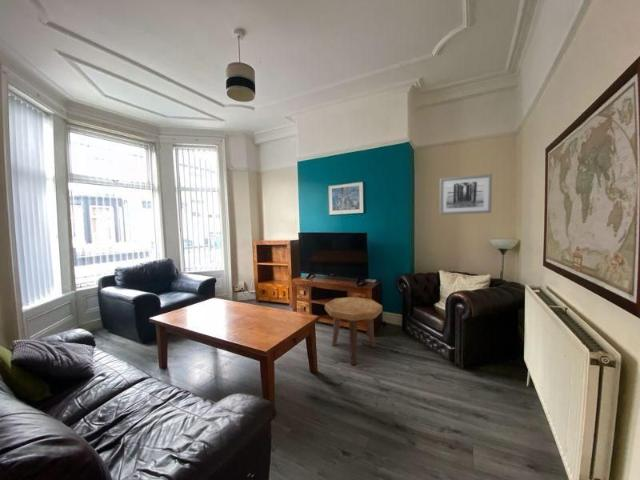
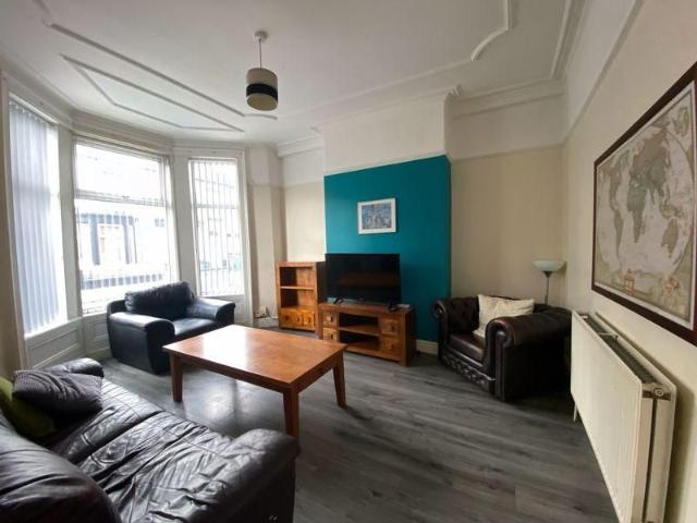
- side table [324,296,383,366]
- wall art [439,173,493,216]
